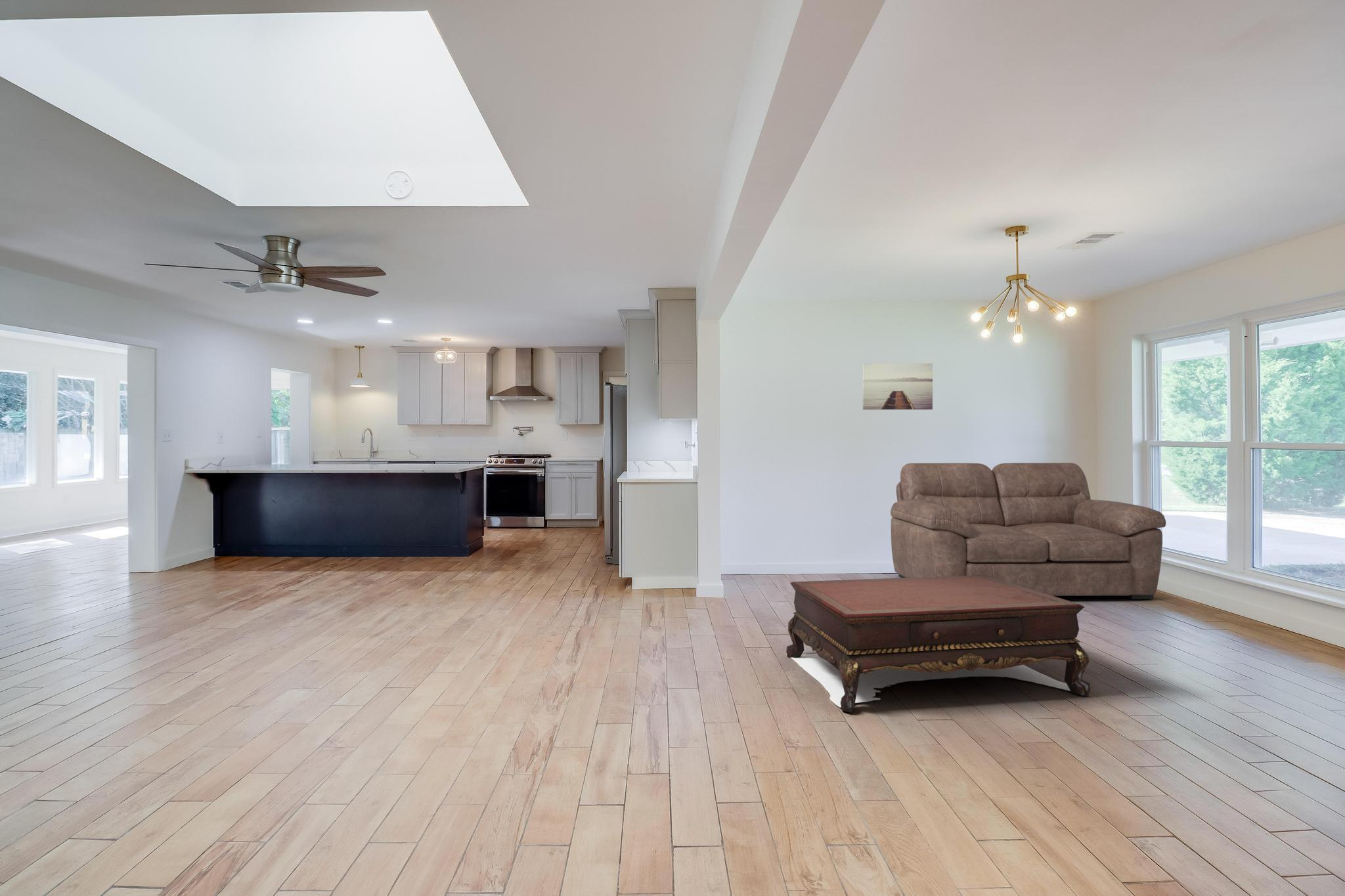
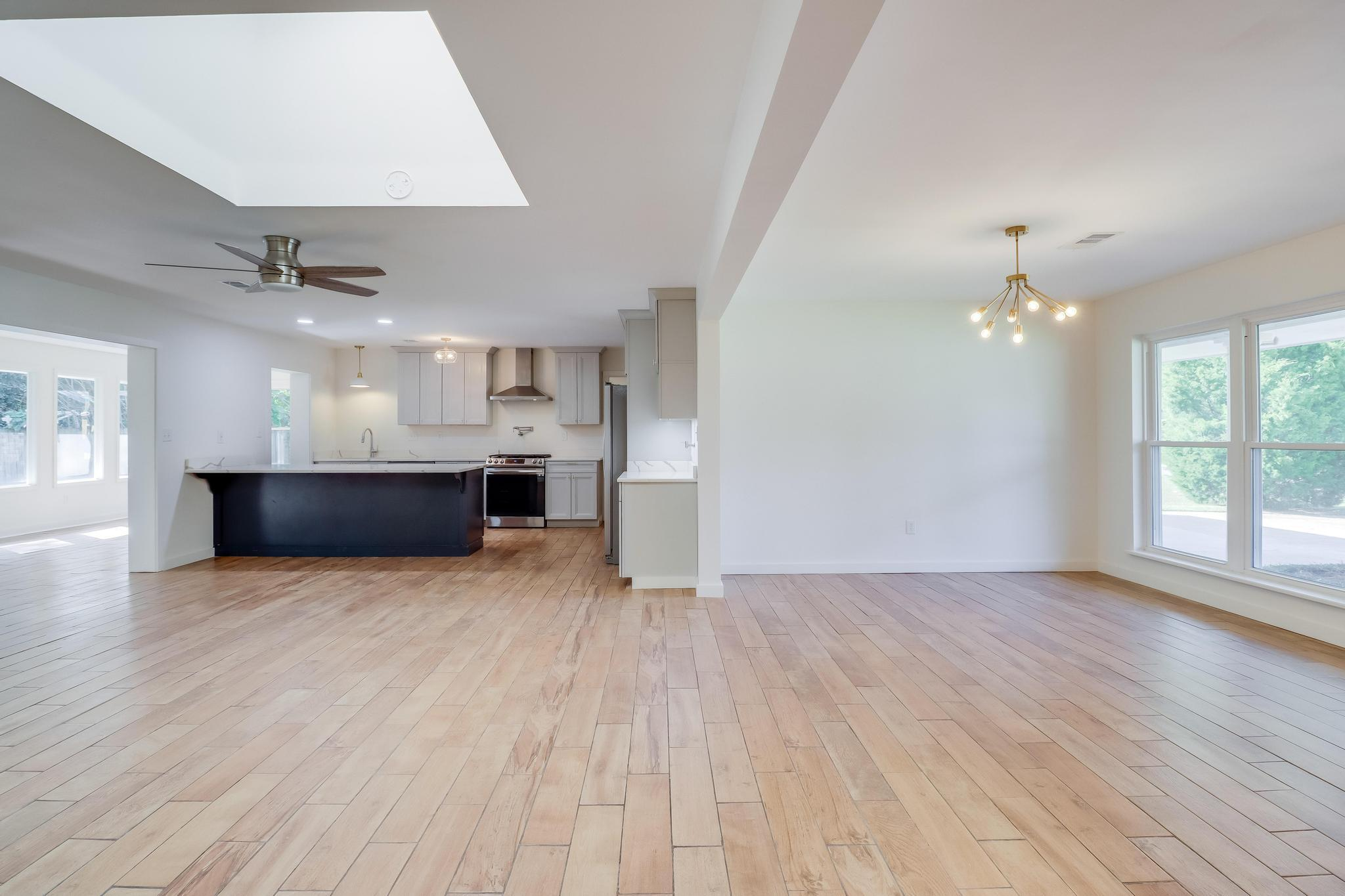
- sofa [890,462,1166,600]
- wall art [862,363,933,410]
- coffee table [785,575,1091,714]
